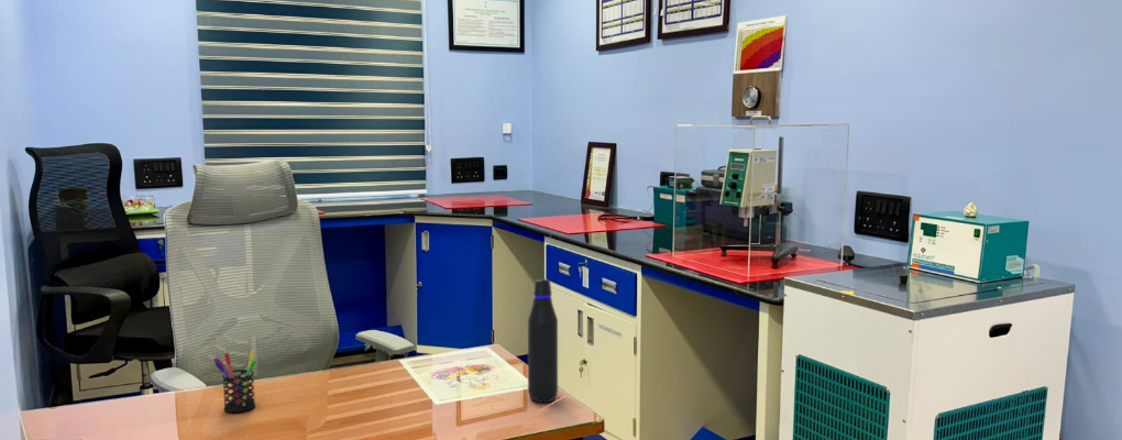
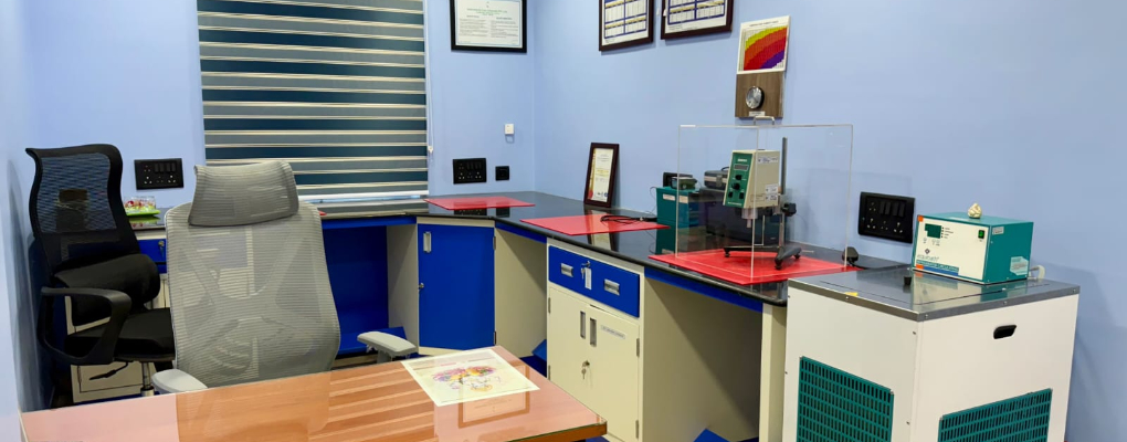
- water bottle [527,278,559,405]
- pen holder [212,349,257,414]
